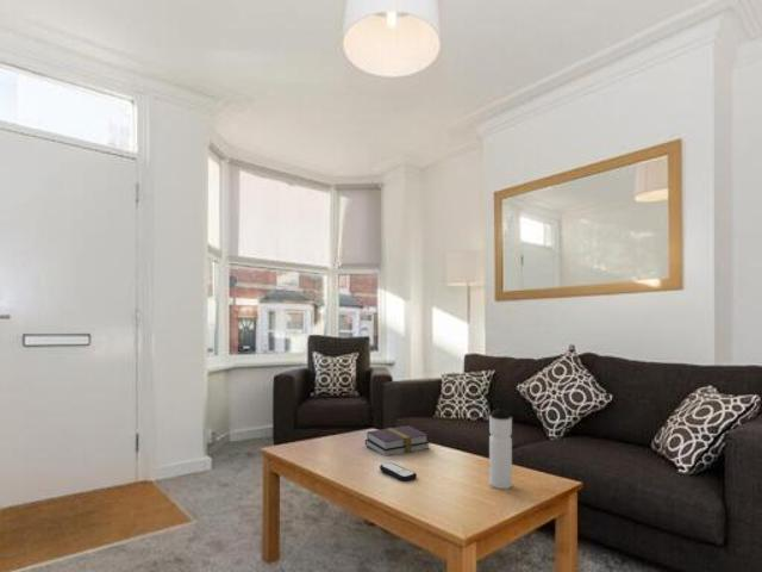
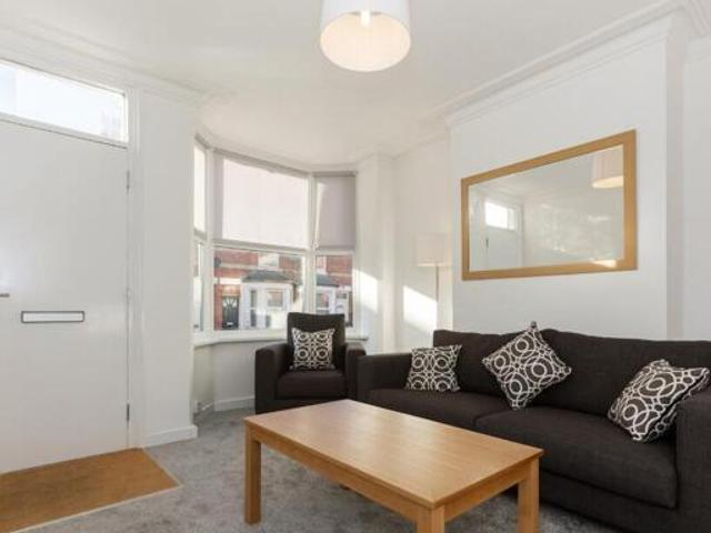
- remote control [379,461,418,483]
- book [364,424,431,456]
- water bottle [488,405,513,490]
